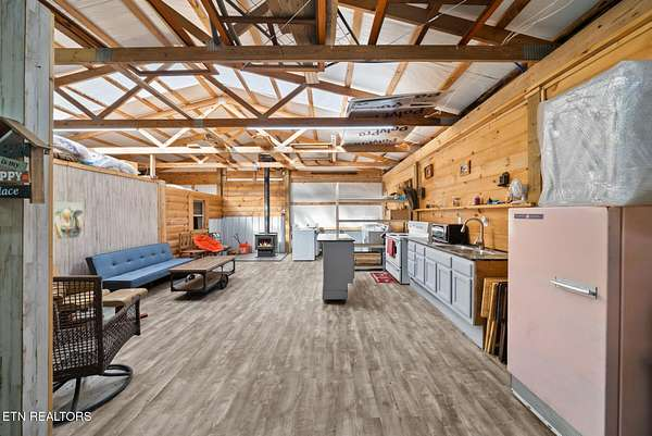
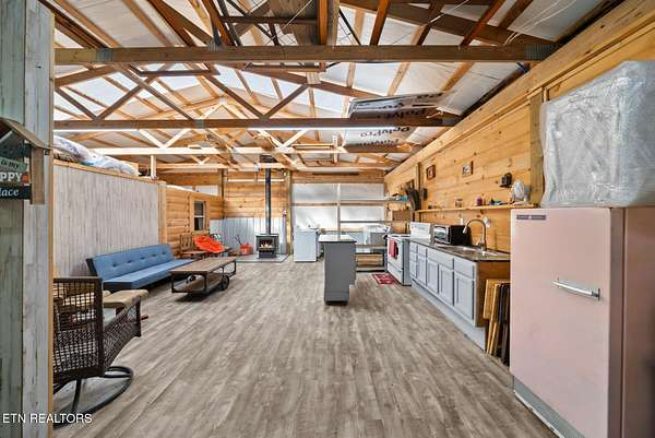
- wall art [53,200,84,240]
